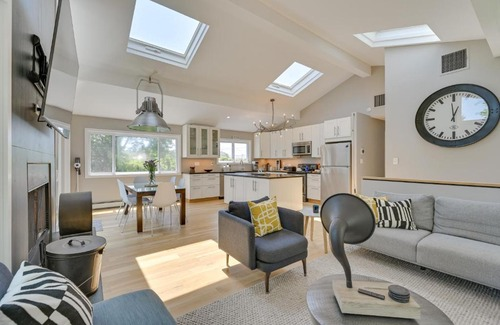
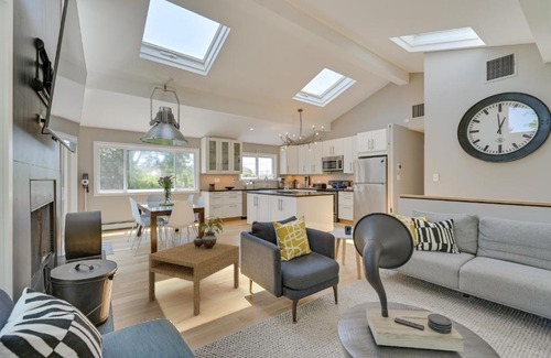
+ potted plant [193,215,225,249]
+ coffee table [148,240,240,316]
